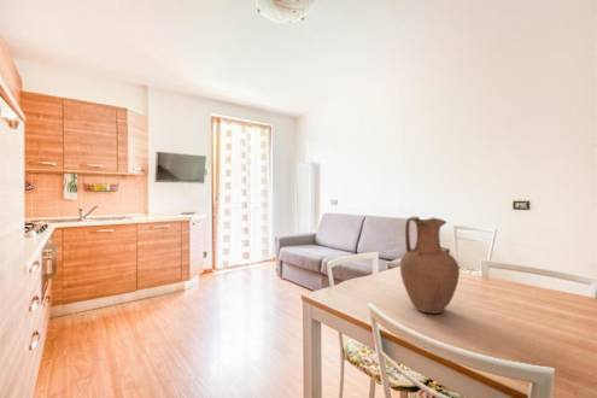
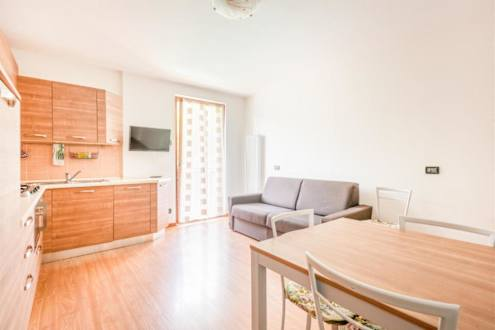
- vase [399,216,461,315]
